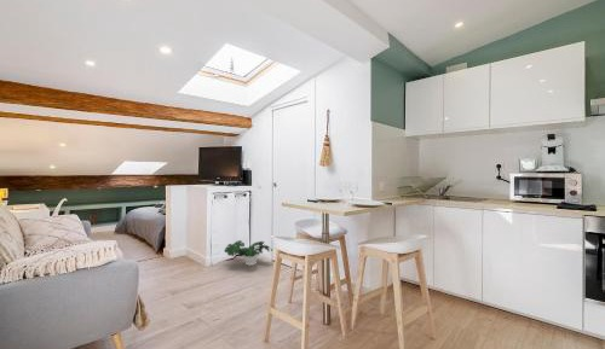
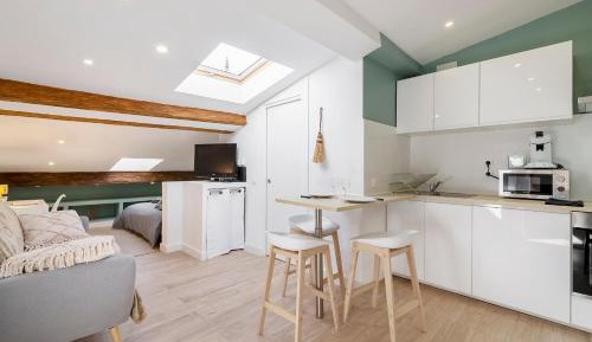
- potted plant [224,239,273,267]
